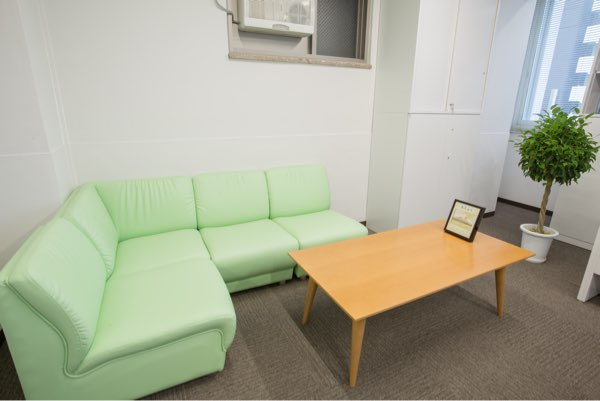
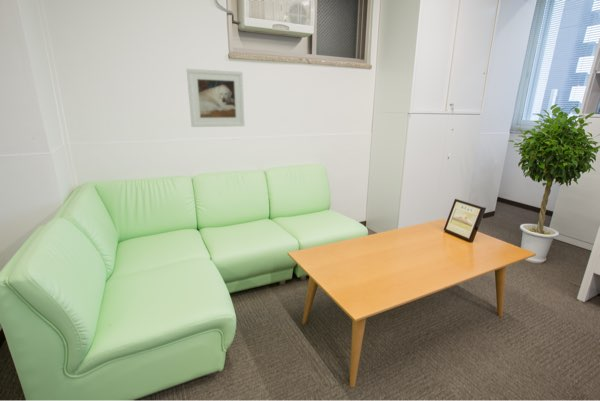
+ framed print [186,68,246,128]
